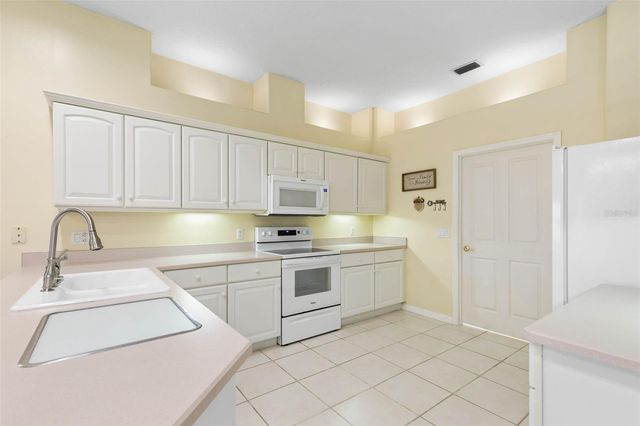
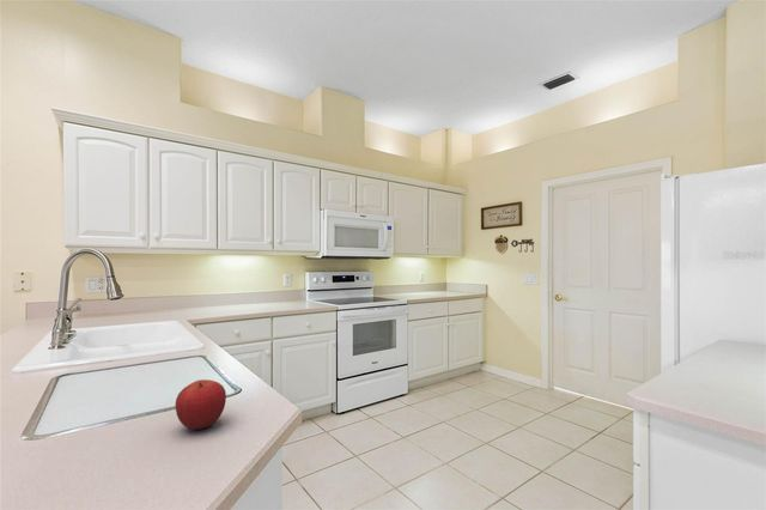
+ fruit [174,378,227,431]
